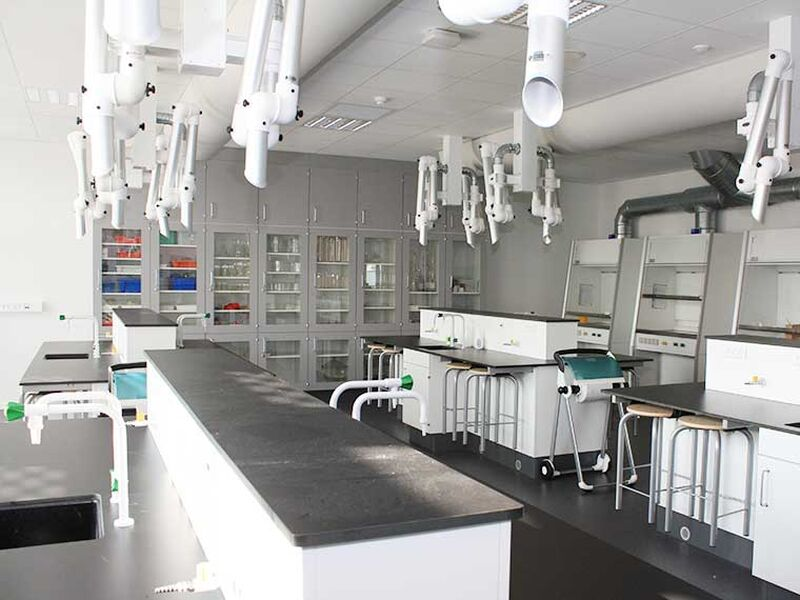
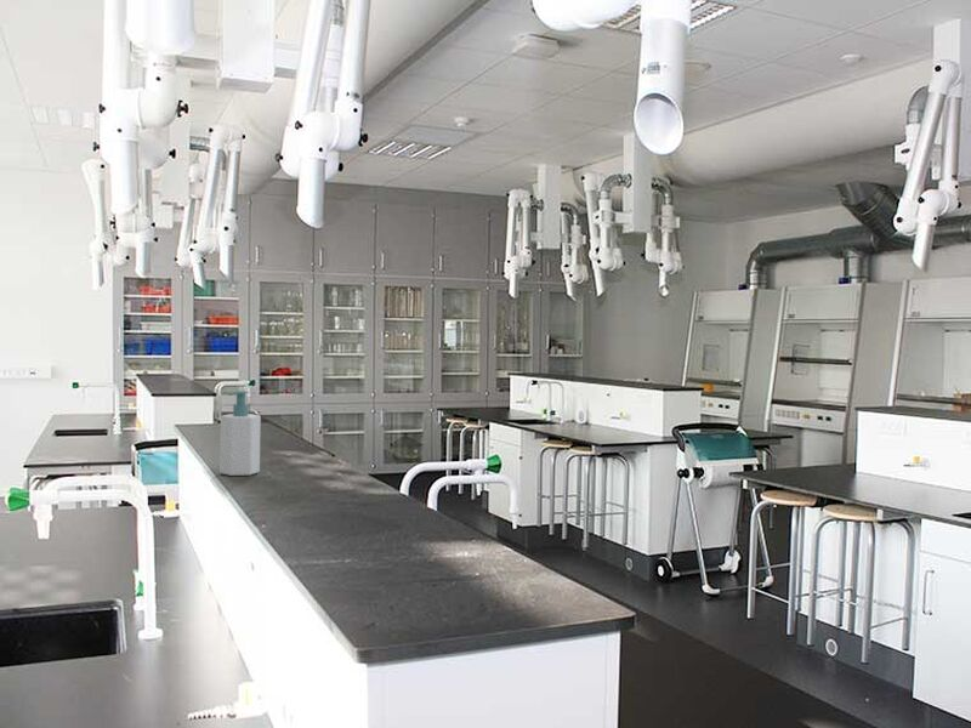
+ soap bottle [218,389,262,477]
